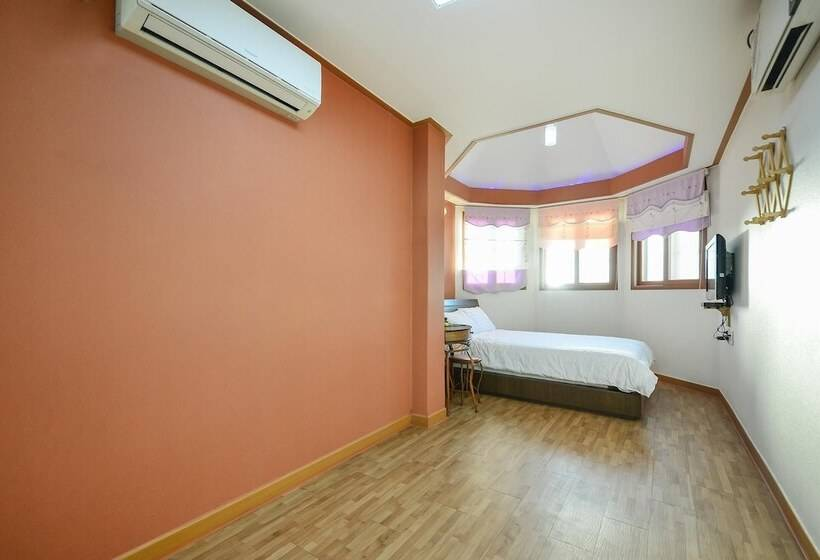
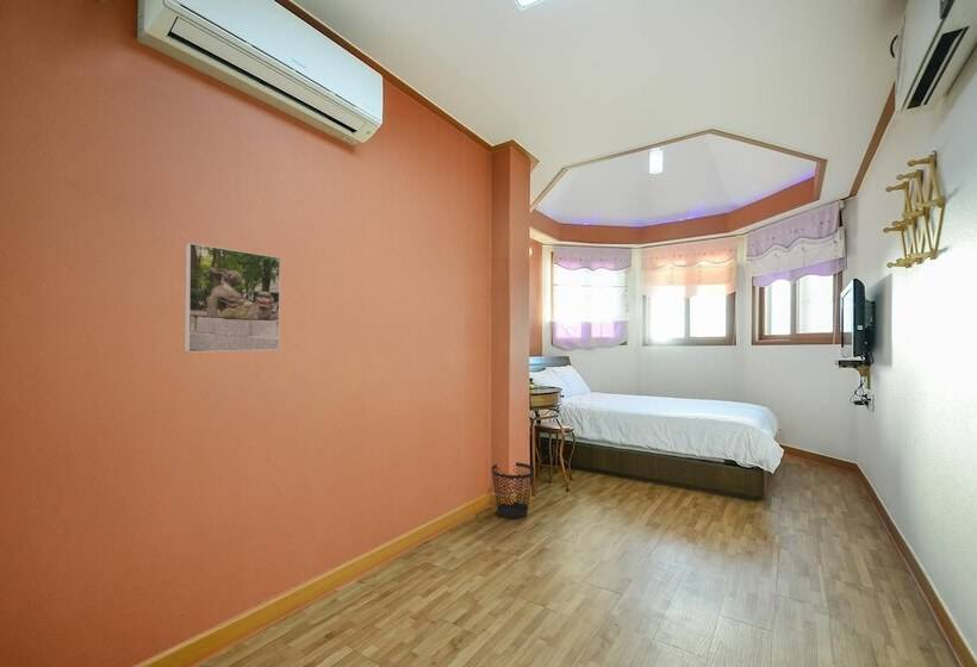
+ wastebasket [490,461,535,519]
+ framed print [183,242,281,354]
